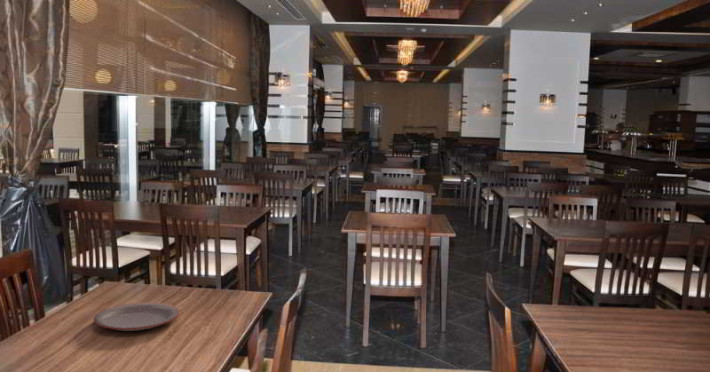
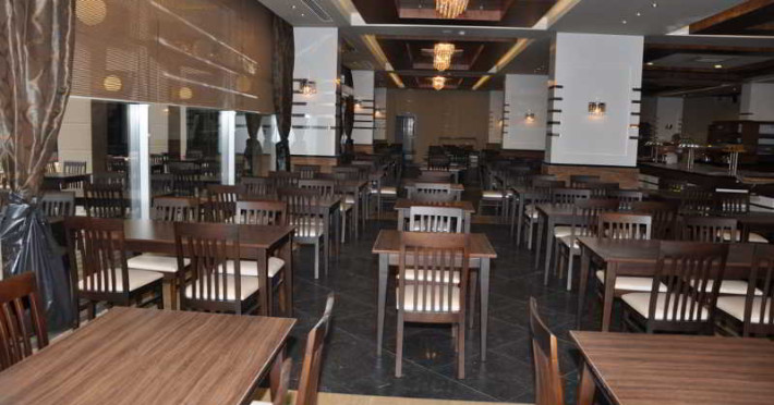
- plate [93,302,180,332]
